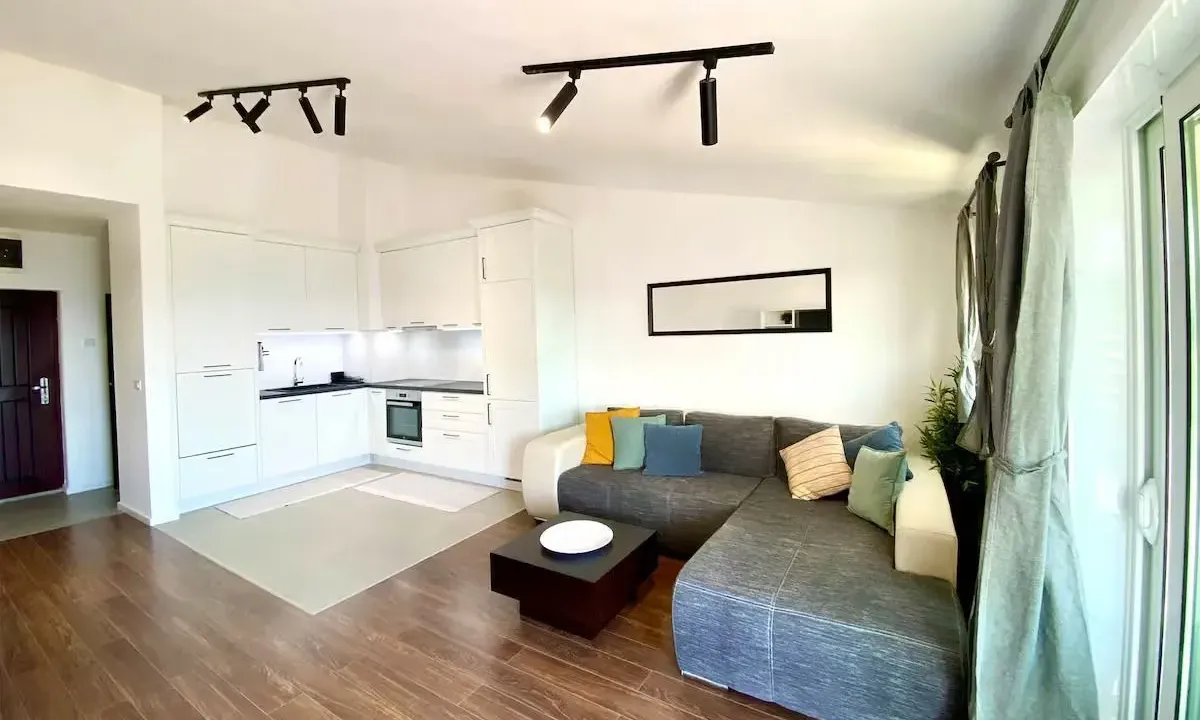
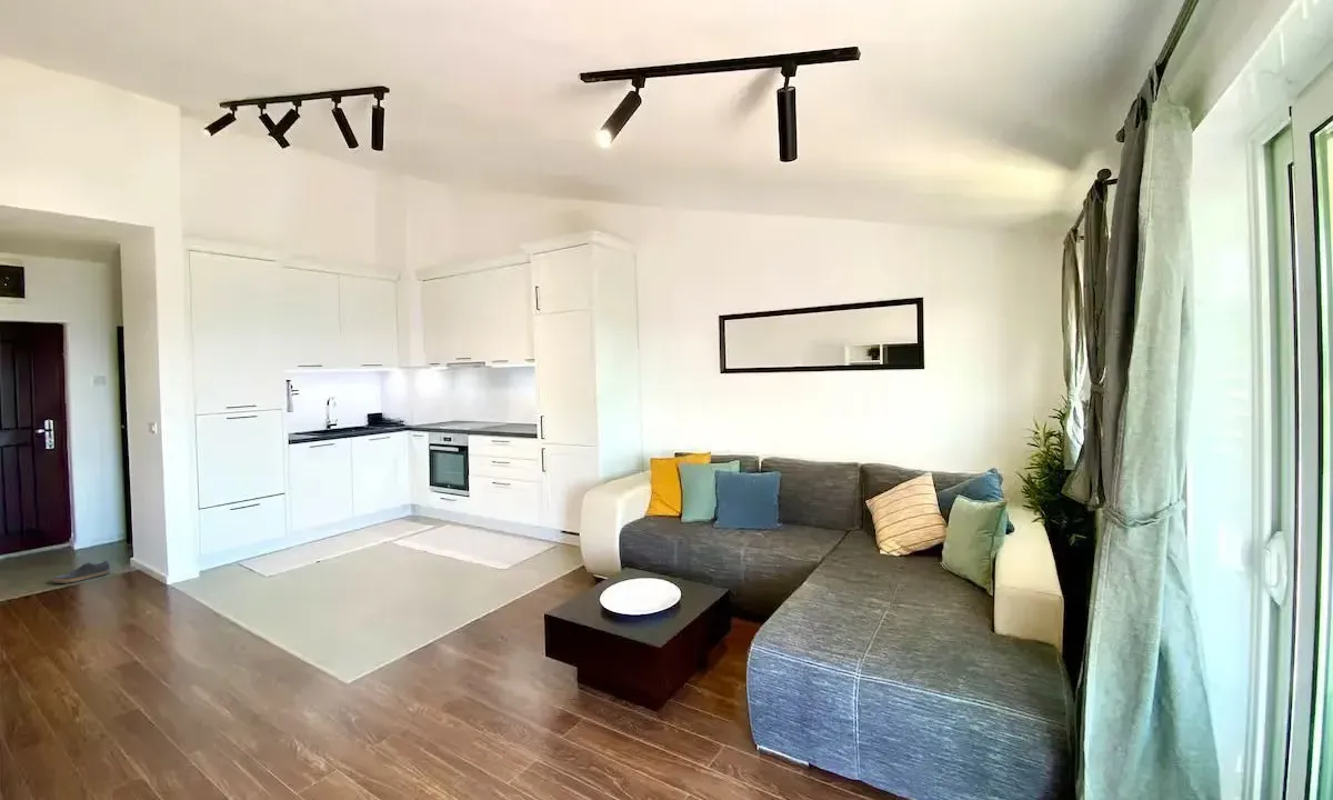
+ shoe [51,559,112,584]
